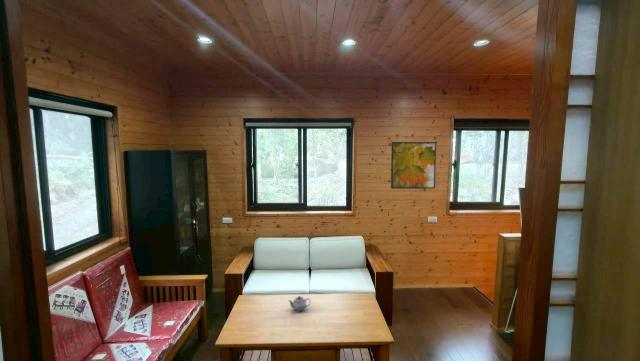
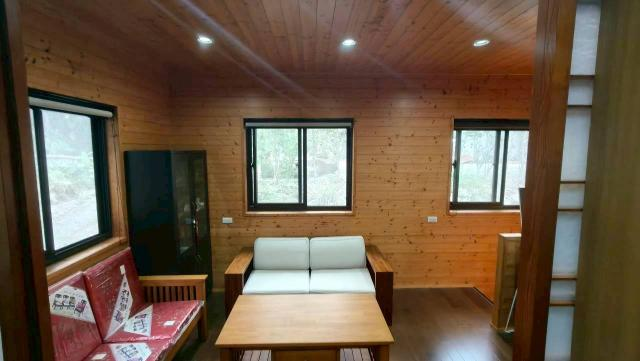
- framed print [390,141,437,190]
- teapot [287,295,312,313]
